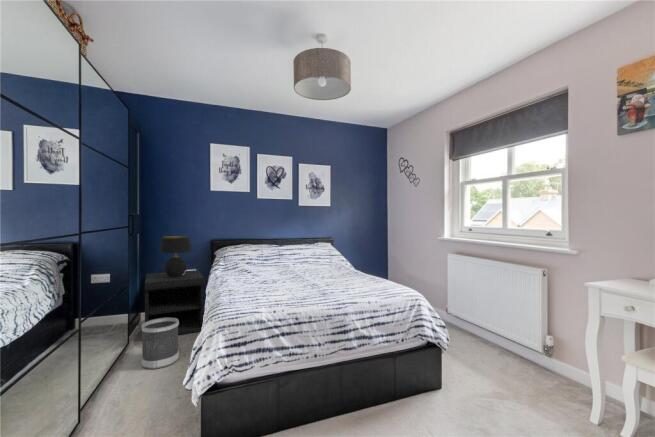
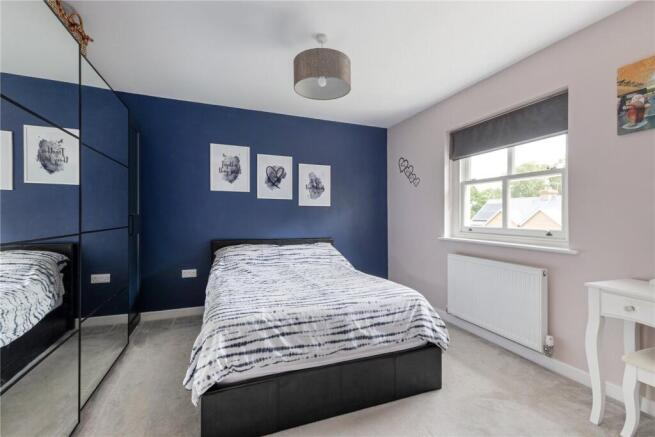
- nightstand [144,269,206,339]
- table lamp [158,235,193,277]
- wastebasket [141,317,180,370]
